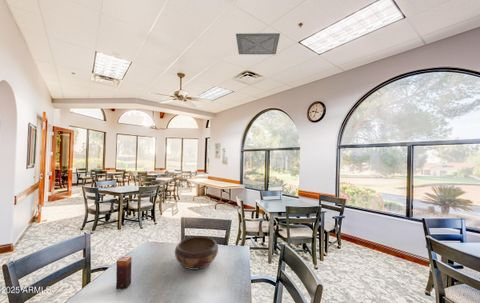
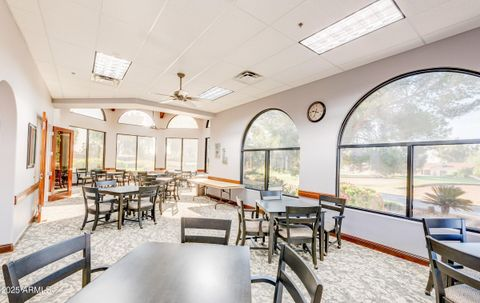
- ceiling vent [235,32,281,55]
- decorative bowl [174,235,219,271]
- candle [115,255,133,290]
